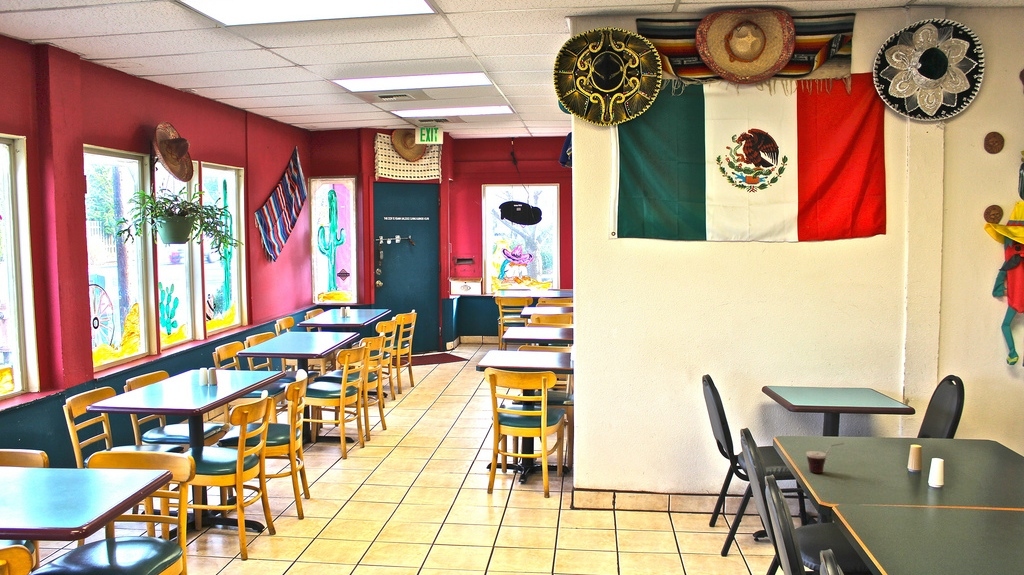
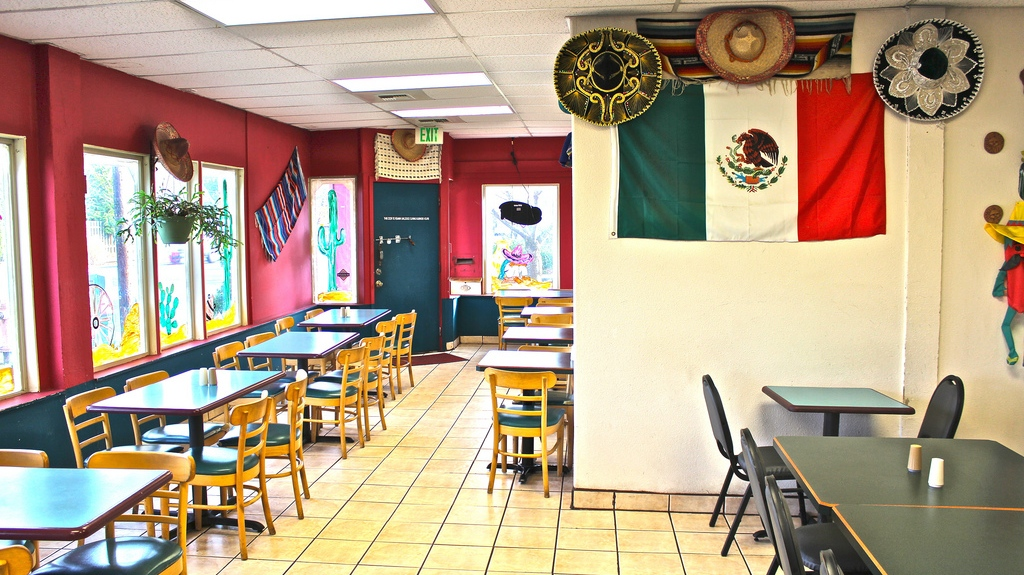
- cup [805,442,845,474]
